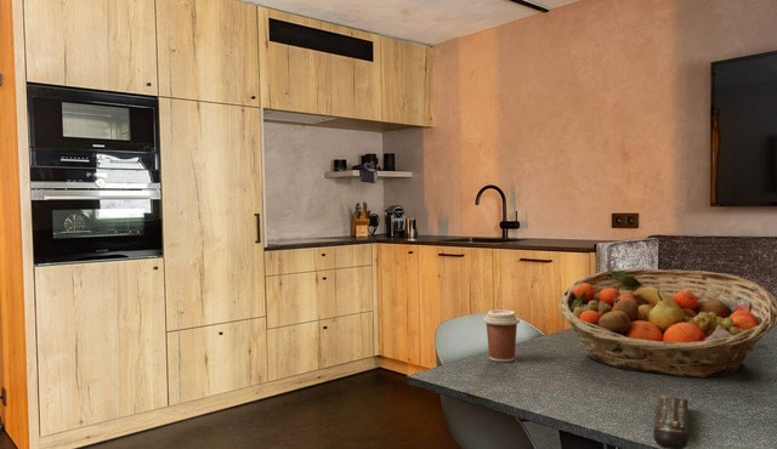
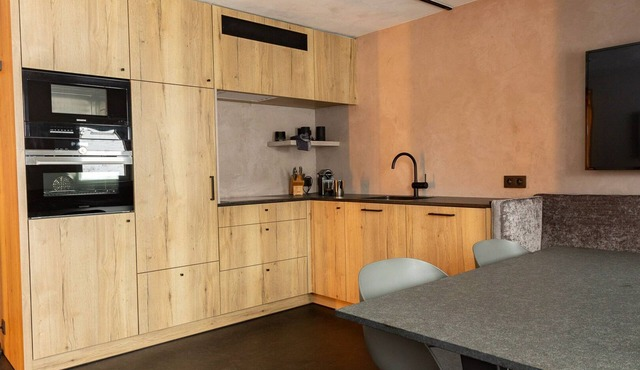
- coffee cup [482,308,521,363]
- remote control [652,394,690,449]
- fruit basket [557,268,777,379]
